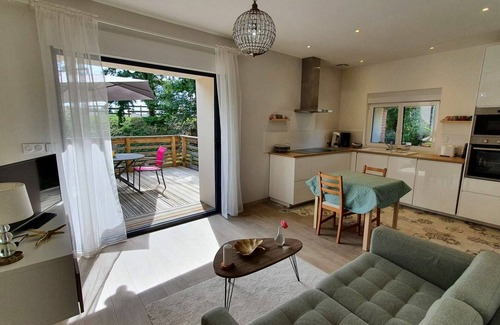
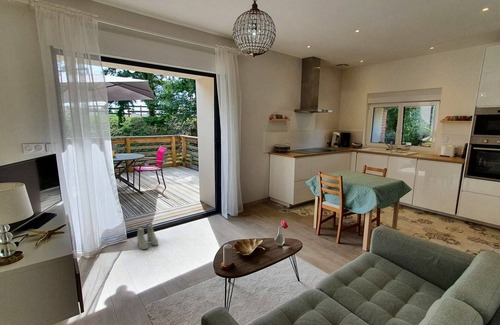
+ boots [136,223,159,251]
